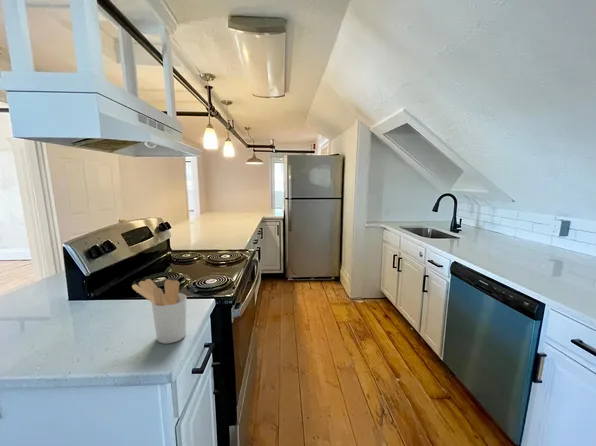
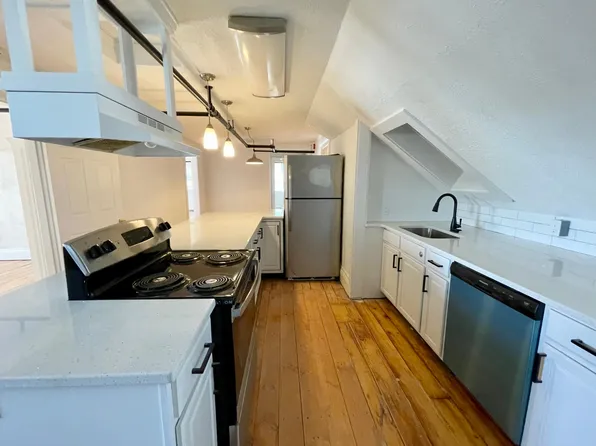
- utensil holder [131,278,187,345]
